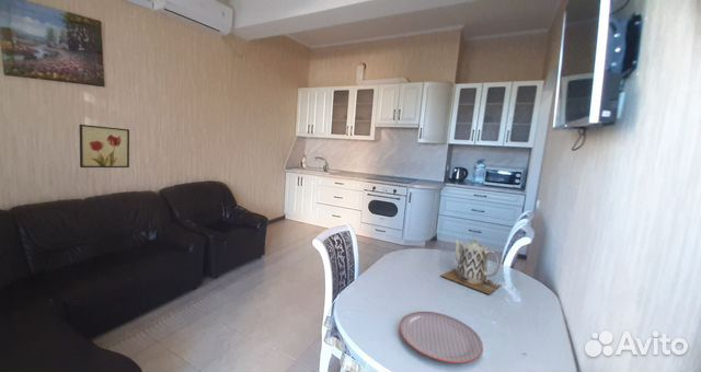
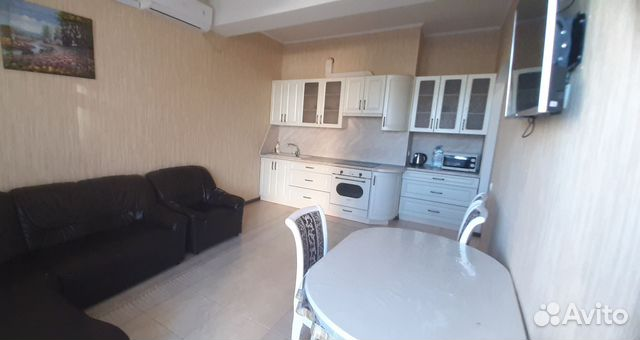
- plate [399,311,484,364]
- wall art [79,124,130,168]
- teapot [440,237,503,295]
